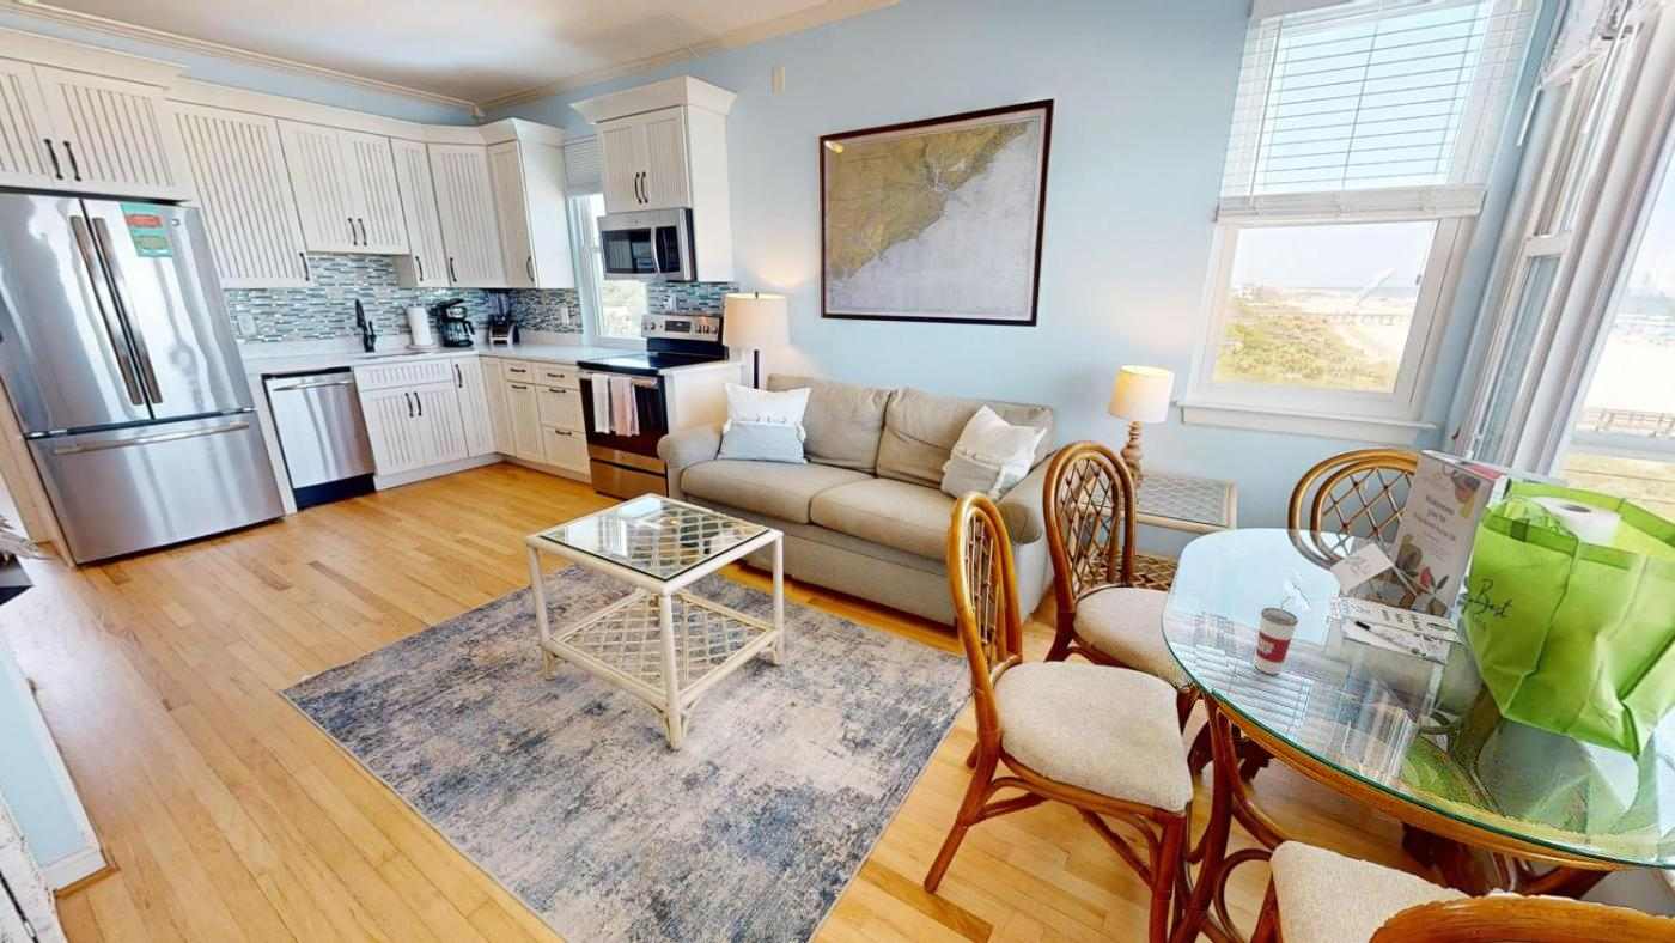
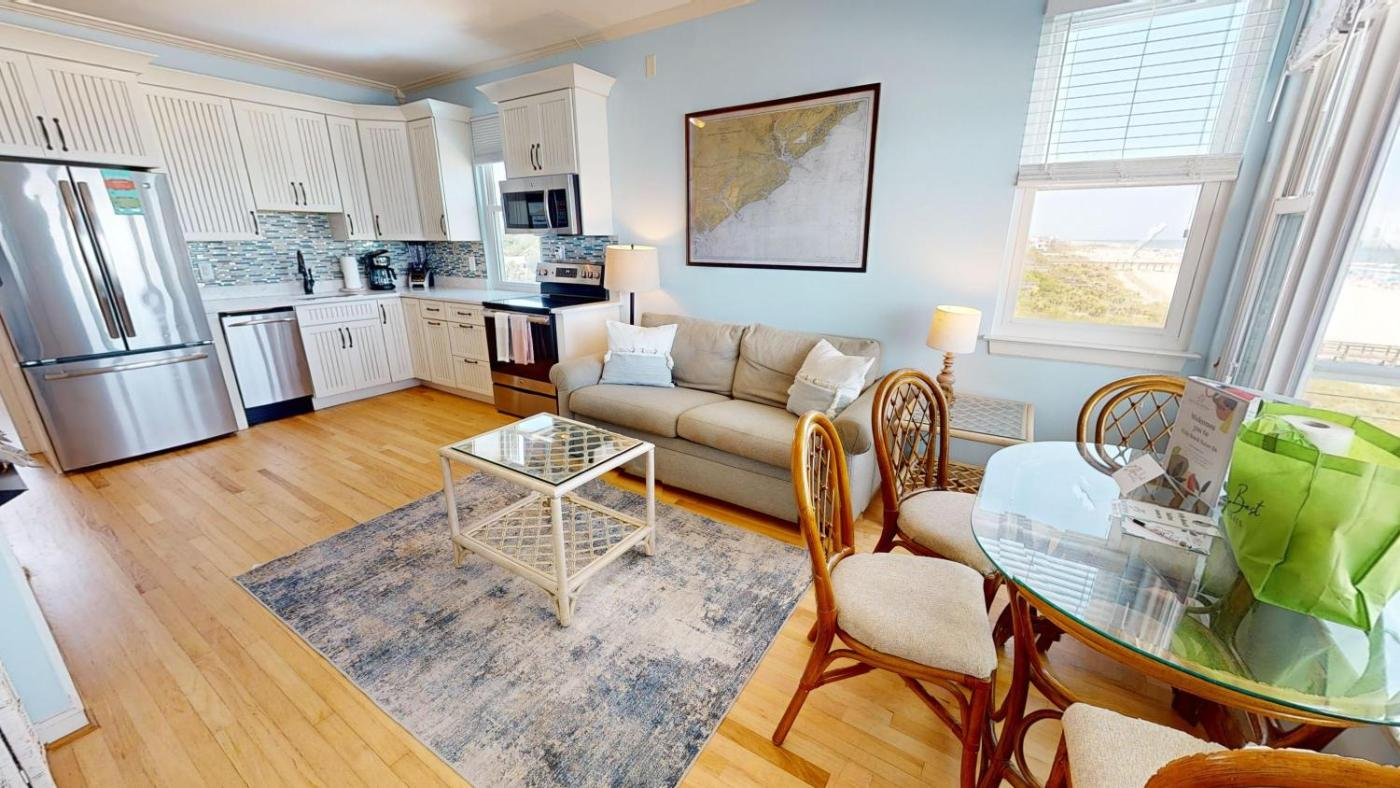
- cup [1254,595,1299,675]
